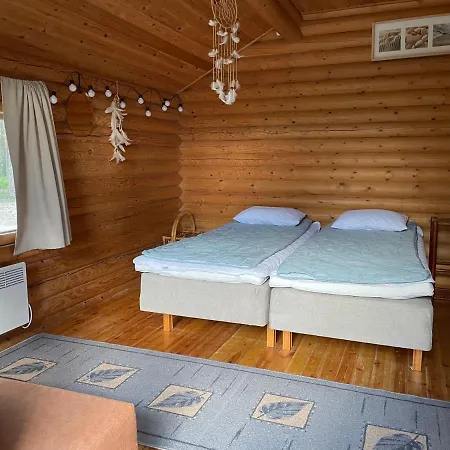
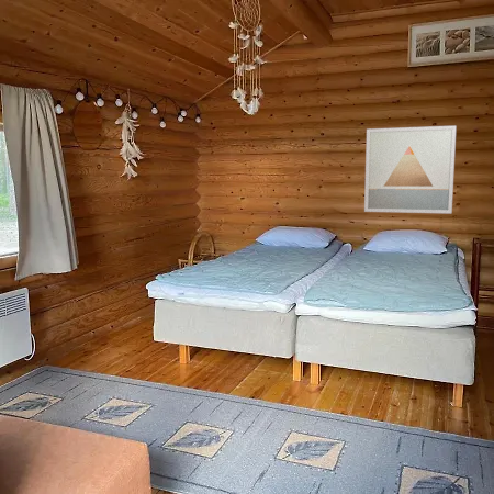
+ wall art [363,125,457,215]
